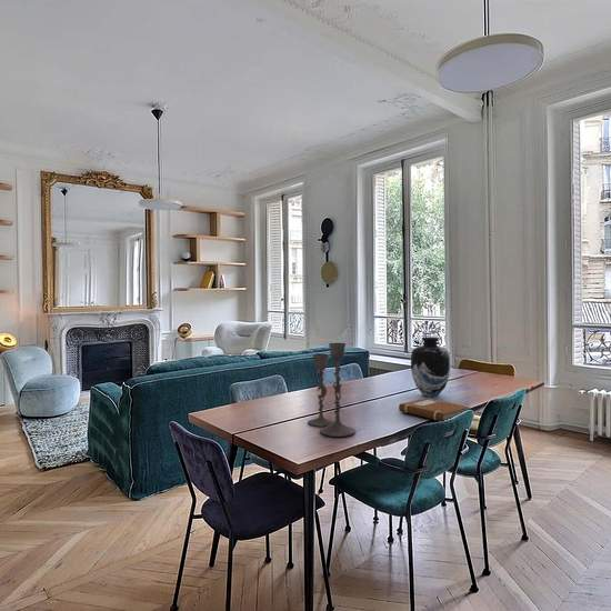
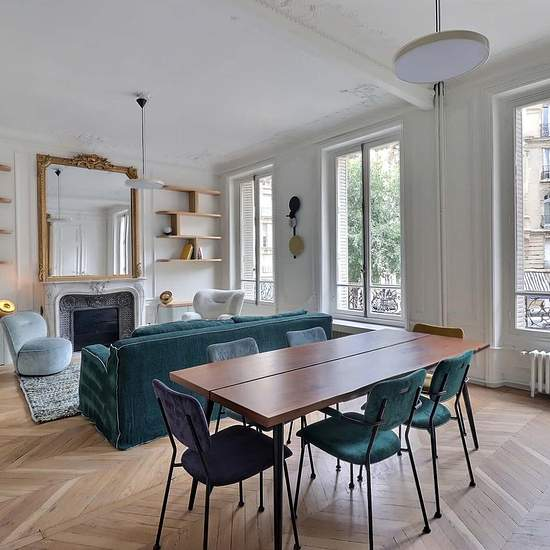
- candlestick [307,342,357,438]
- vase [410,337,451,398]
- notebook [398,397,471,422]
